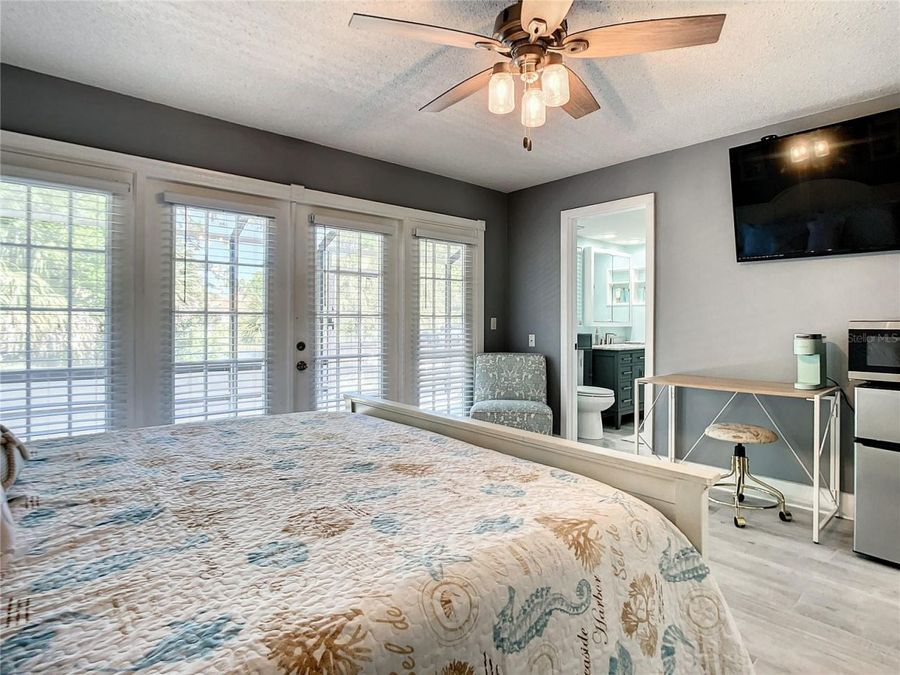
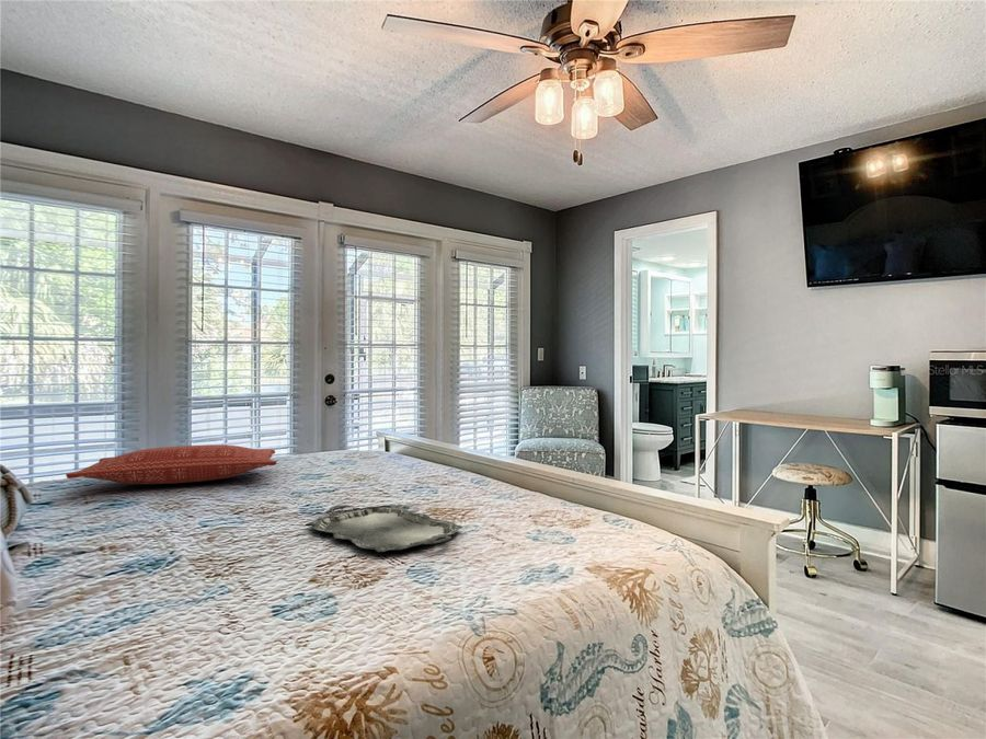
+ pillow [65,443,278,485]
+ serving tray [307,504,463,553]
